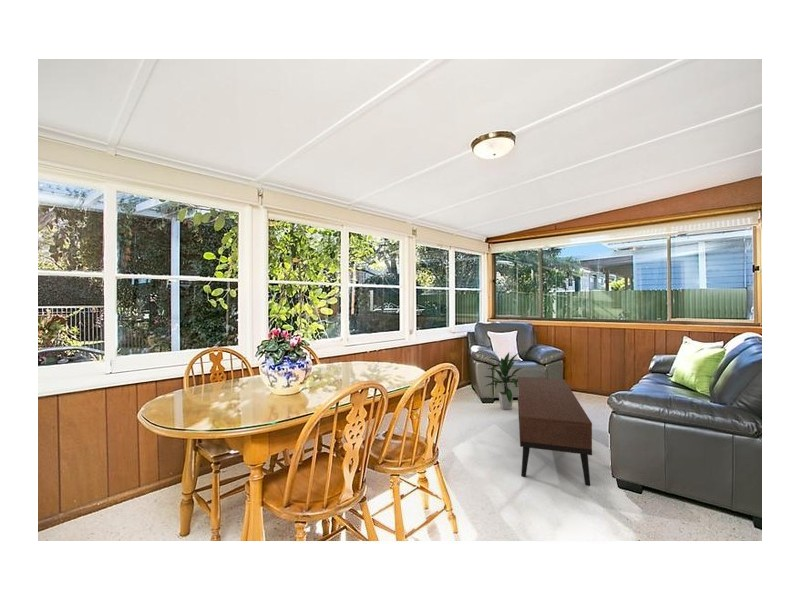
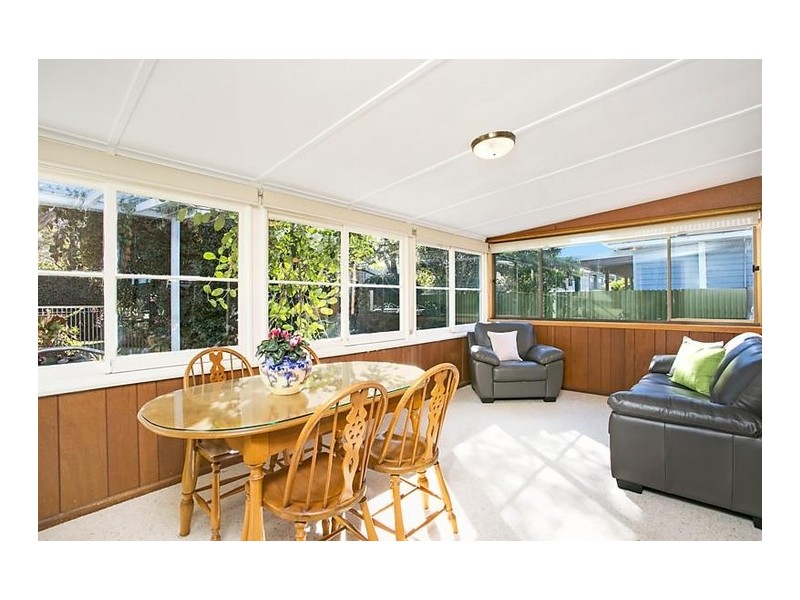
- coffee table [517,376,593,487]
- indoor plant [484,352,523,410]
